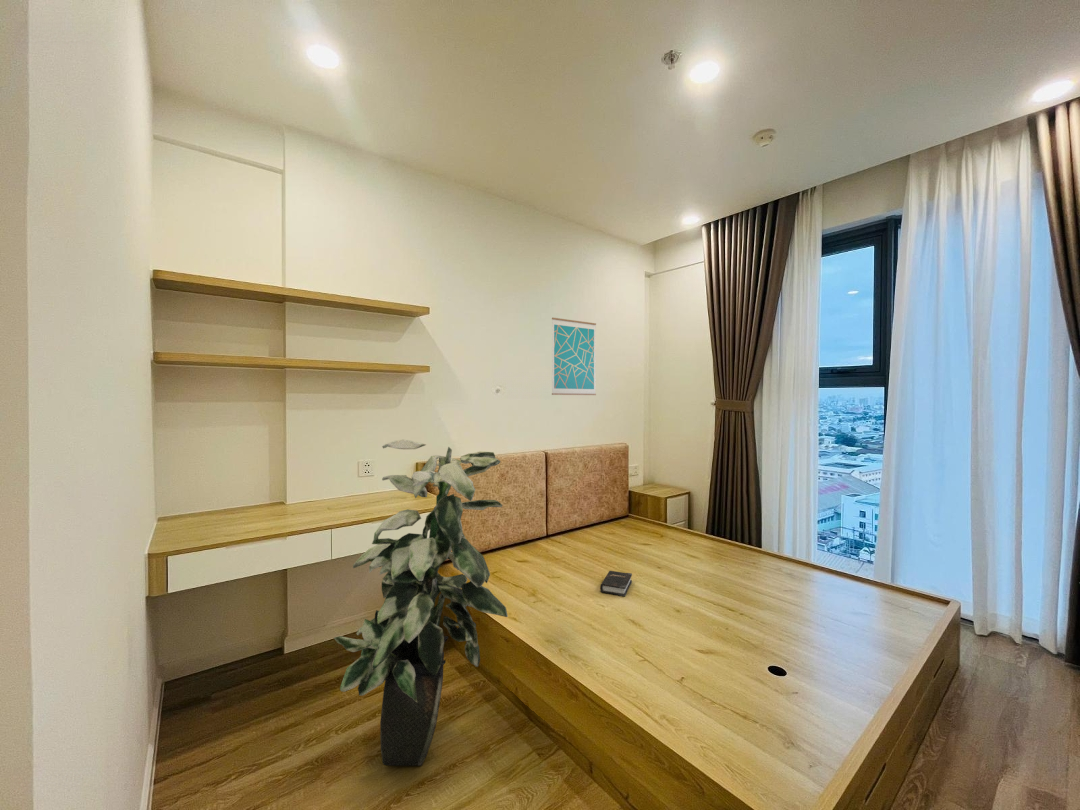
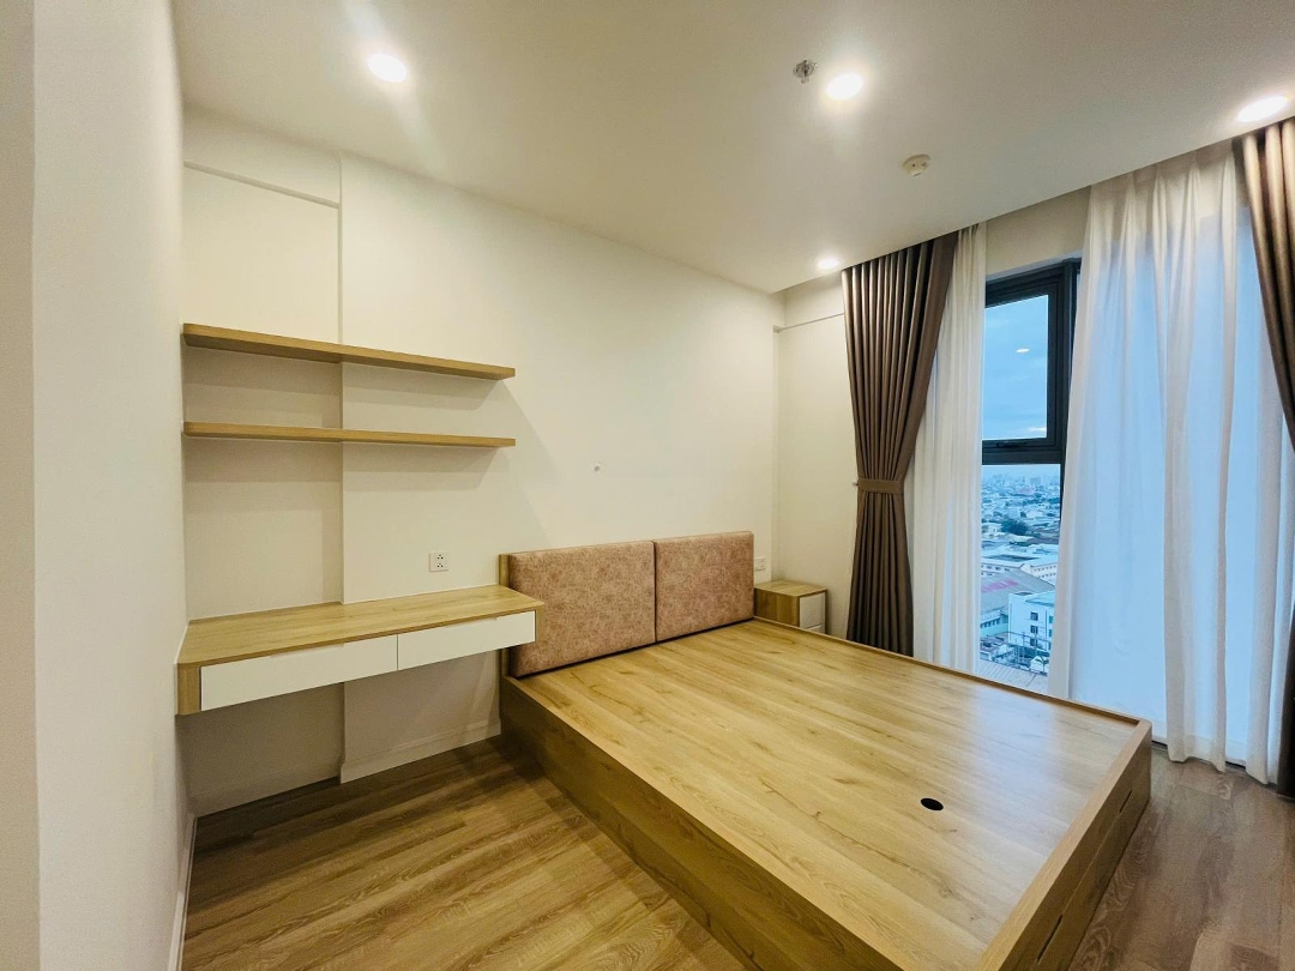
- hardback book [599,570,633,597]
- wall art [551,317,597,396]
- indoor plant [333,439,509,767]
